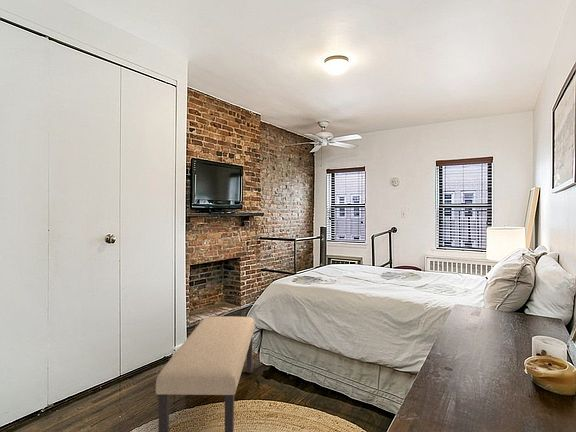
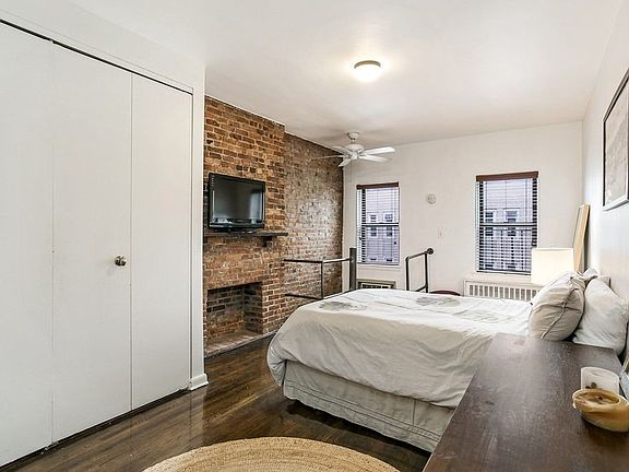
- bench [155,315,256,432]
